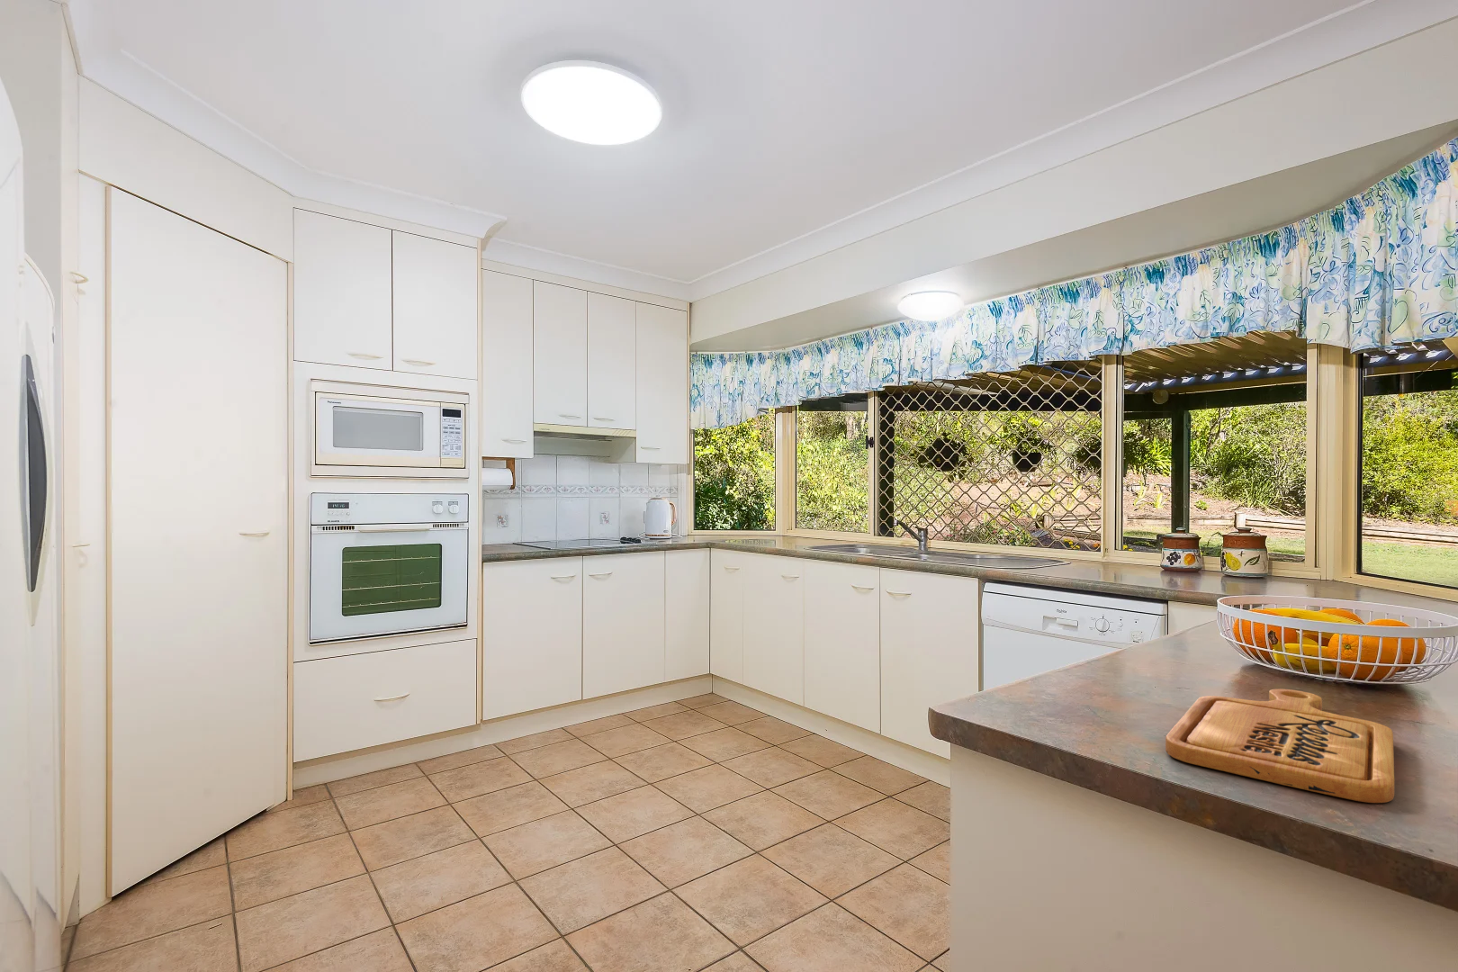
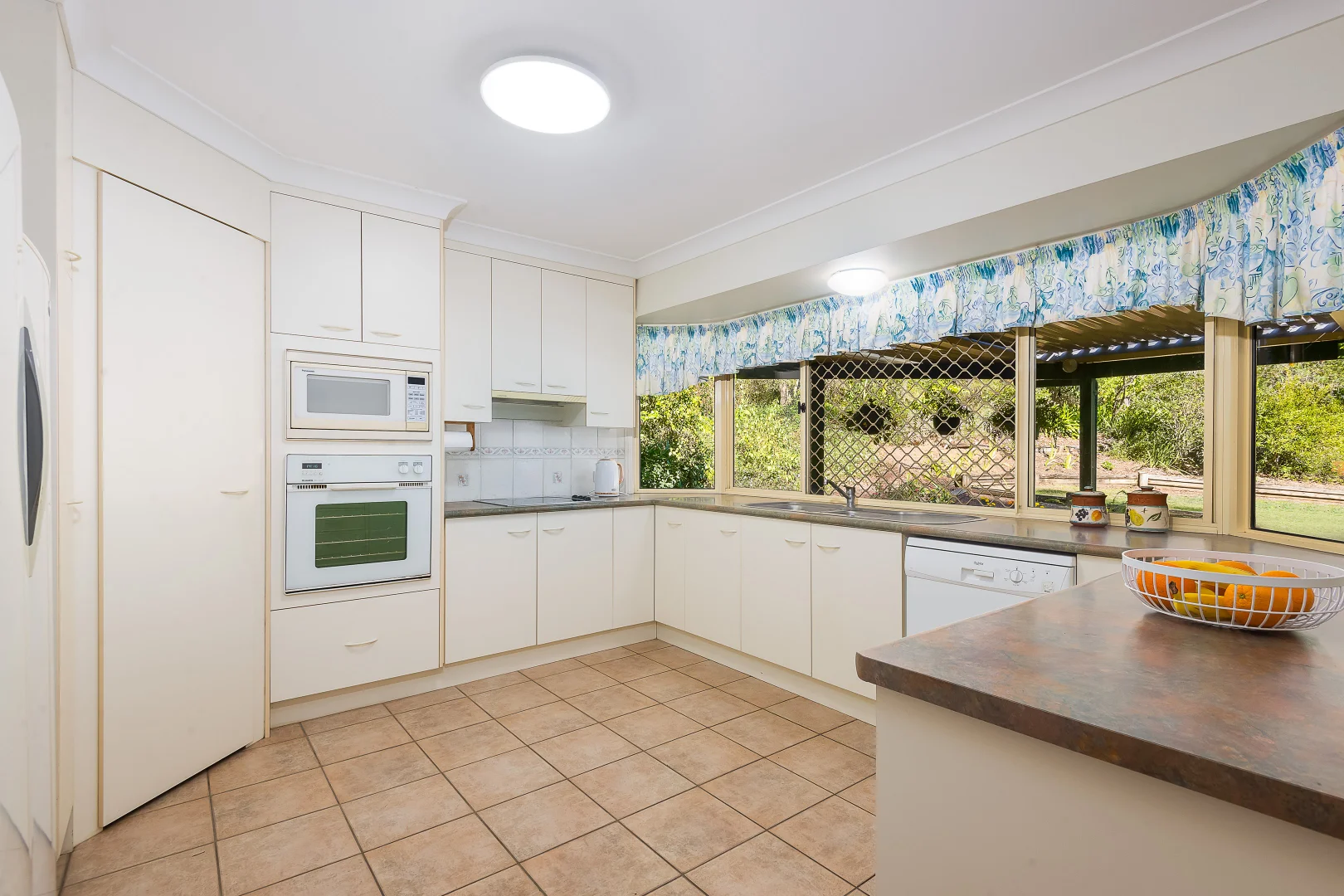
- cutting board [1165,689,1395,804]
